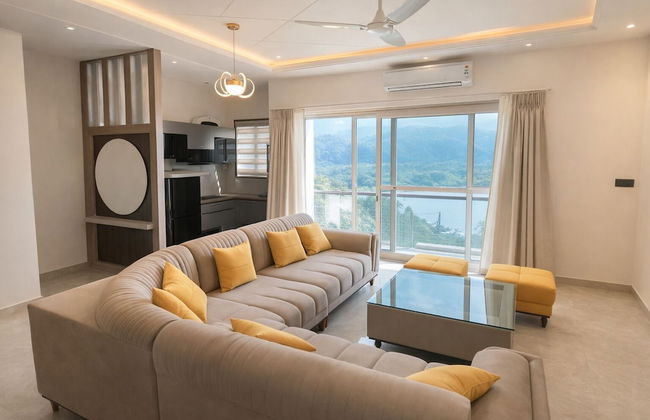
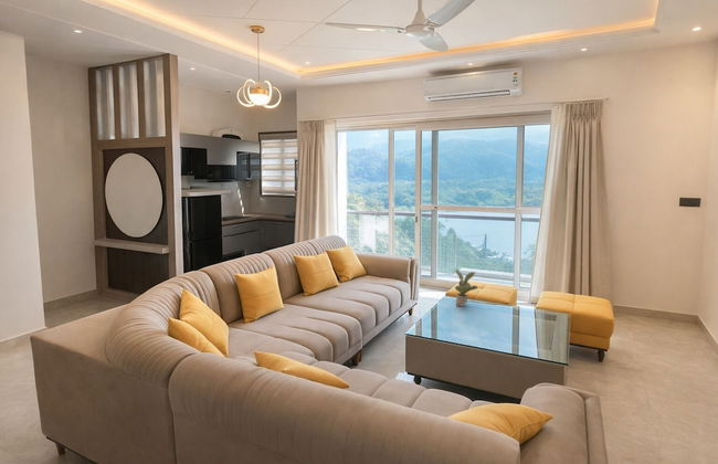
+ potted plant [454,268,478,307]
